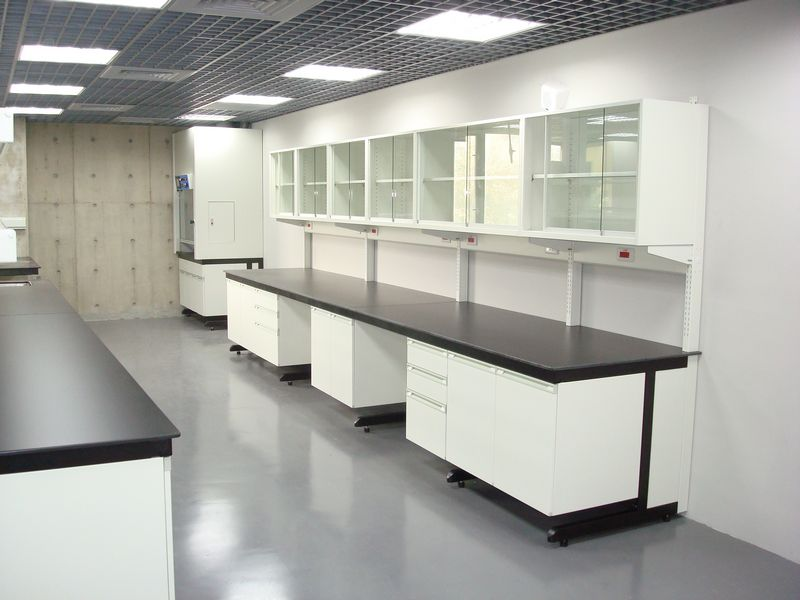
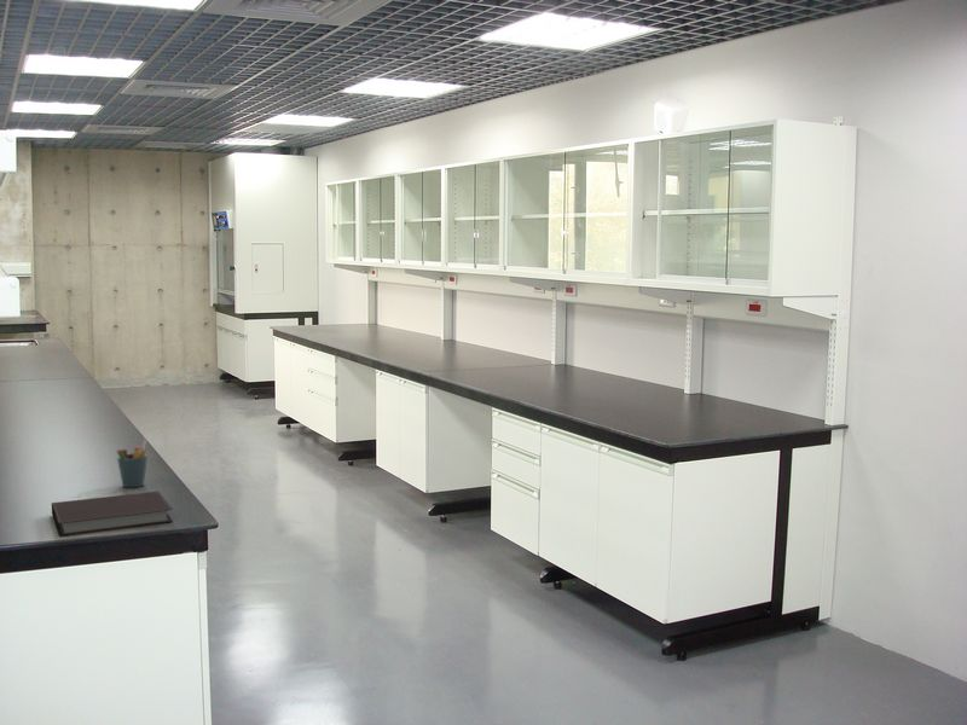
+ pen holder [116,437,149,488]
+ notebook [51,491,174,538]
